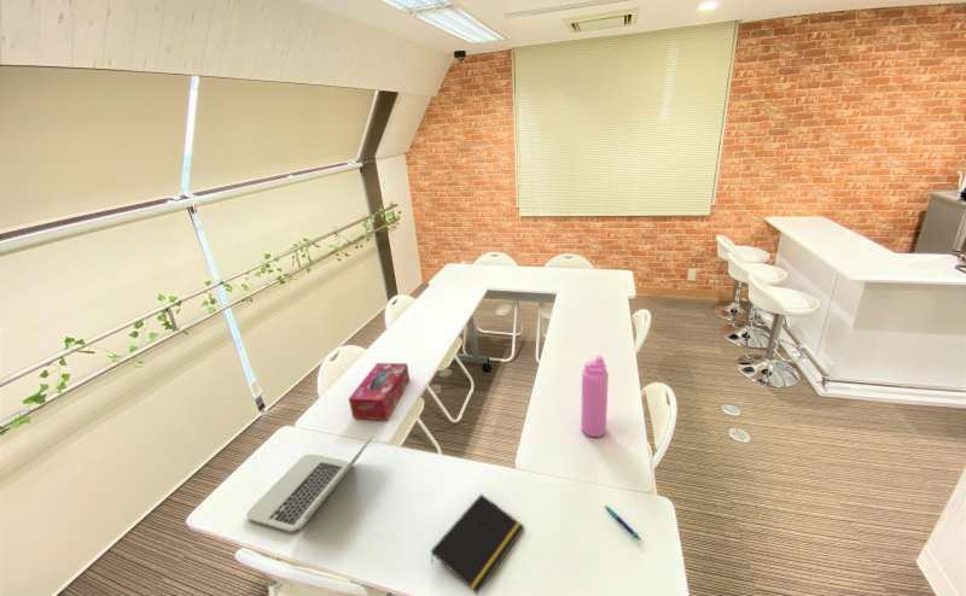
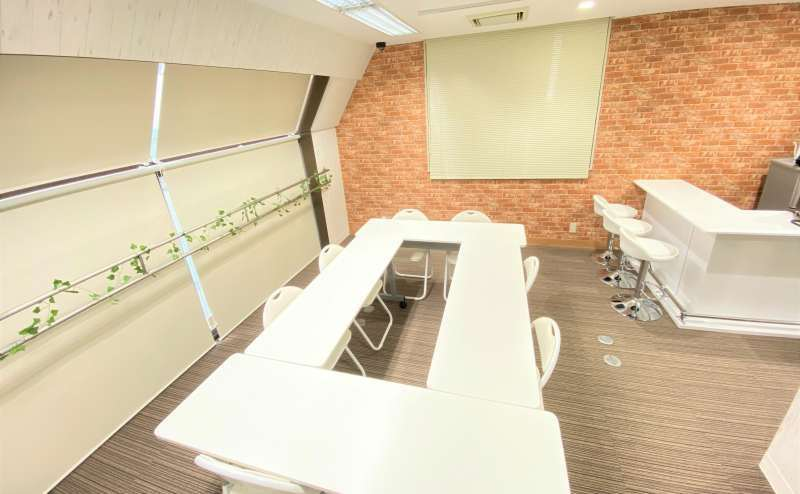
- pen [604,504,642,542]
- notepad [430,492,525,596]
- tissue box [348,362,411,421]
- water bottle [580,355,610,438]
- laptop [246,433,376,533]
